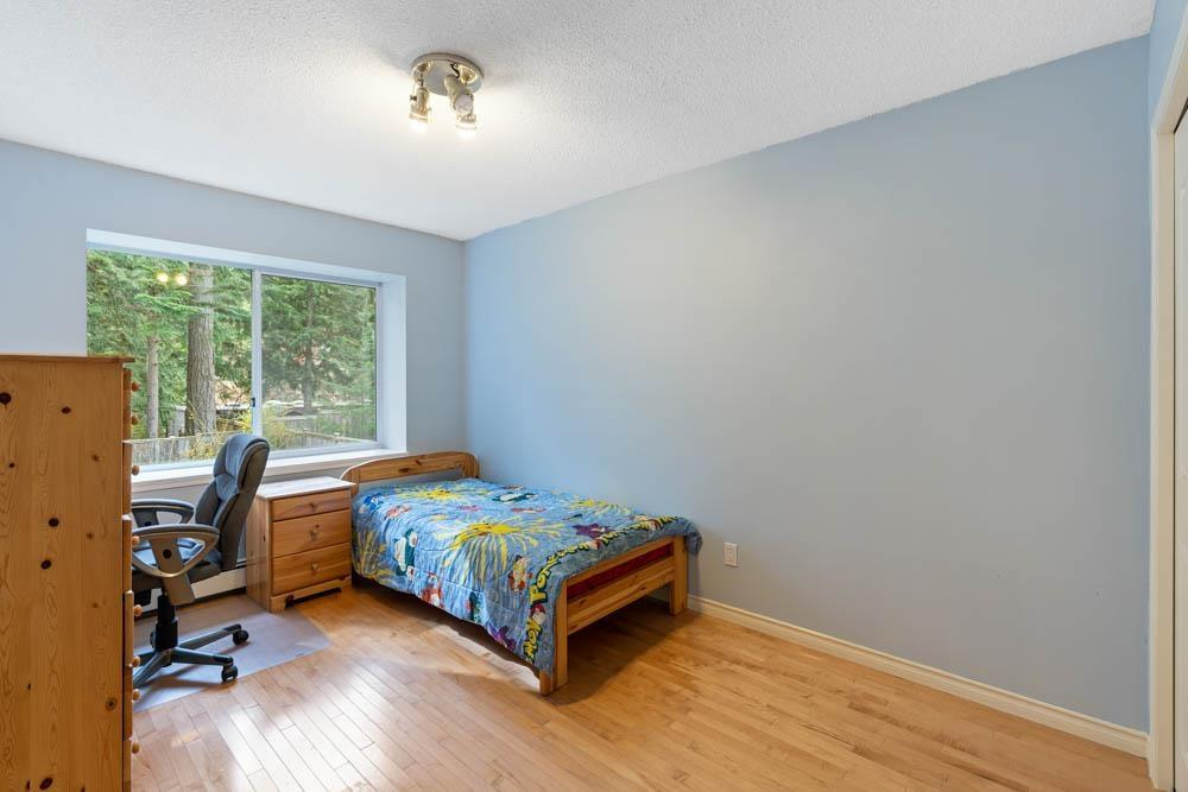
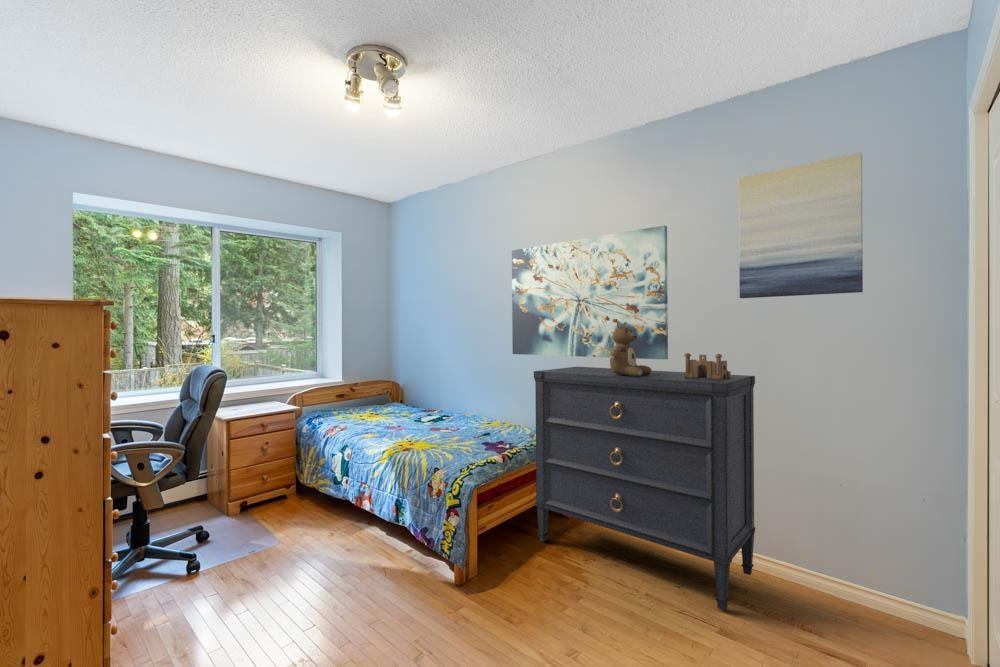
+ wall art [511,224,669,360]
+ stuffed bear [609,321,653,377]
+ toy castle [683,352,732,380]
+ dresser [533,366,756,611]
+ wall art [738,152,864,299]
